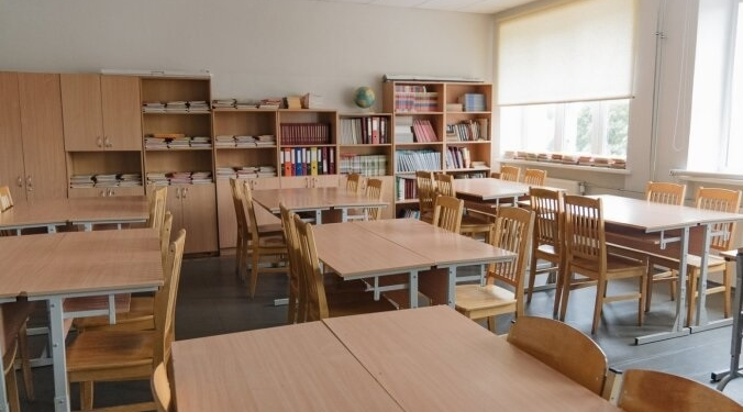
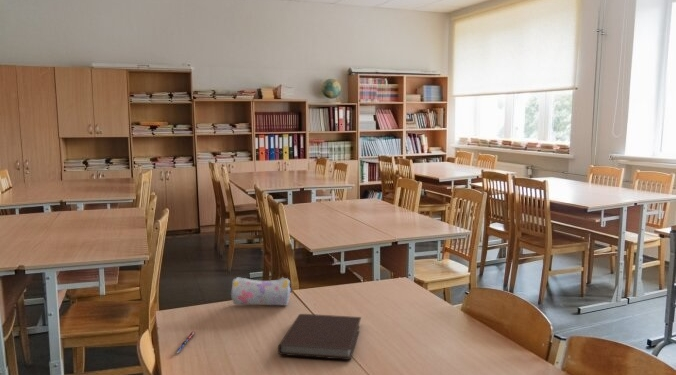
+ pen [174,330,196,355]
+ pencil case [230,276,293,306]
+ notebook [277,313,362,361]
